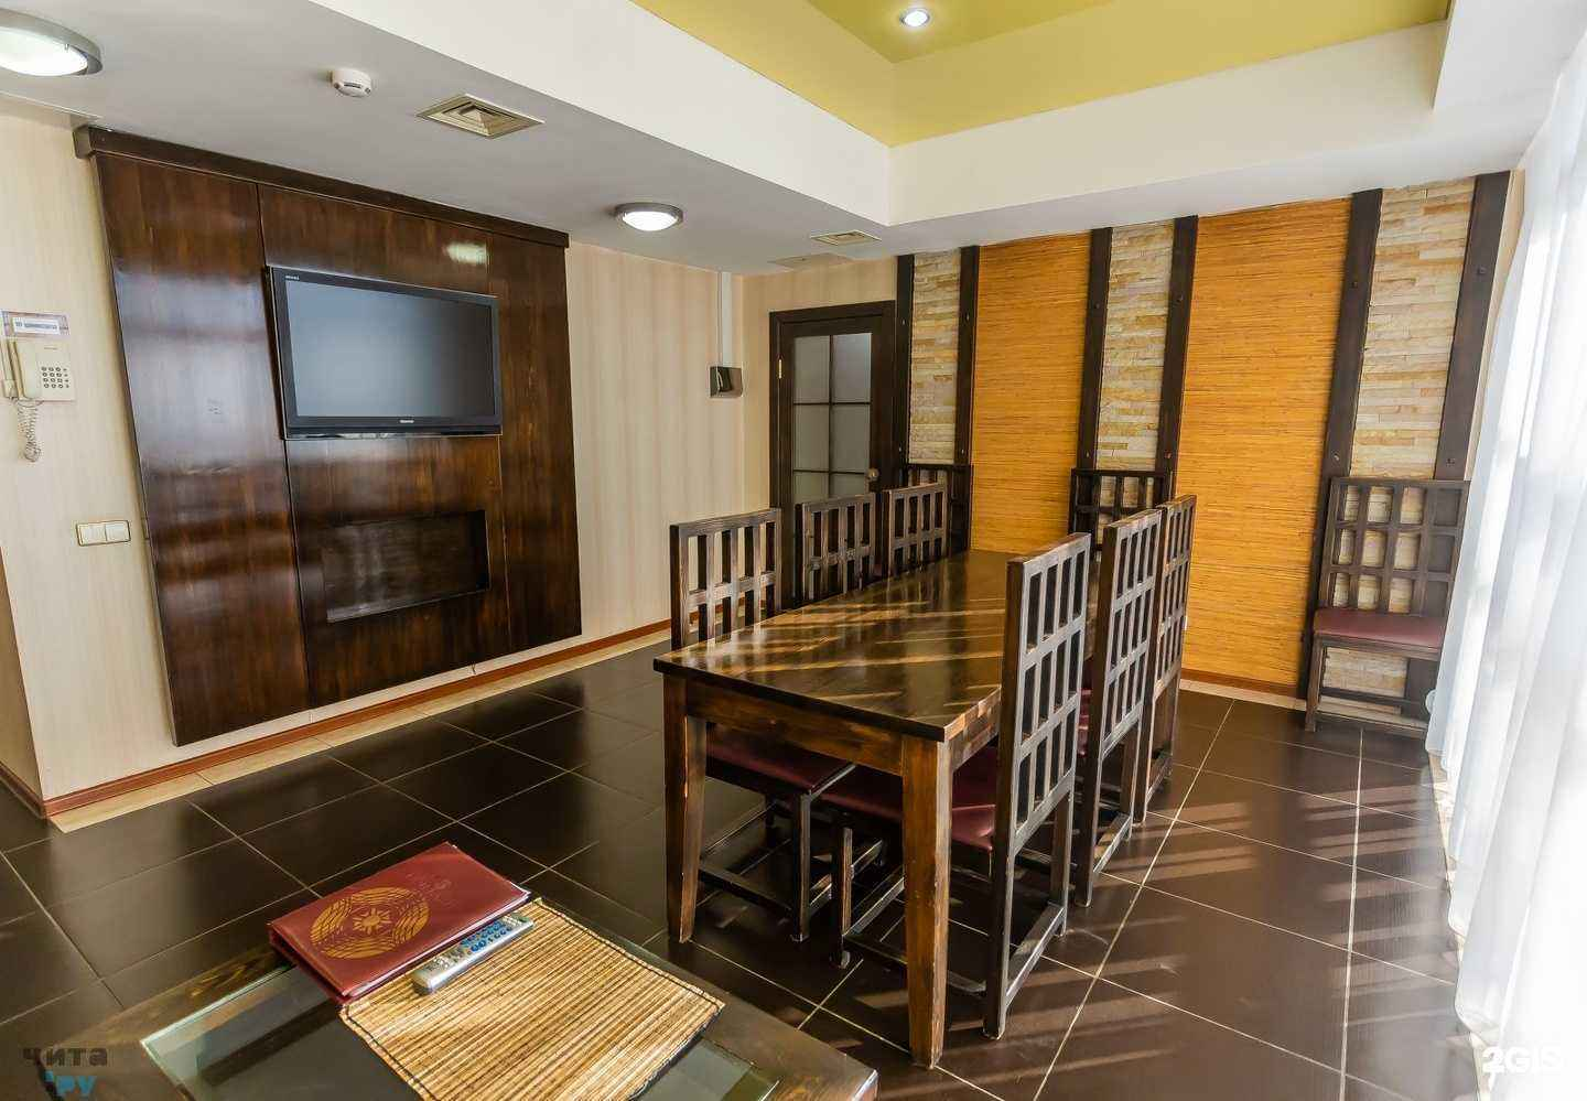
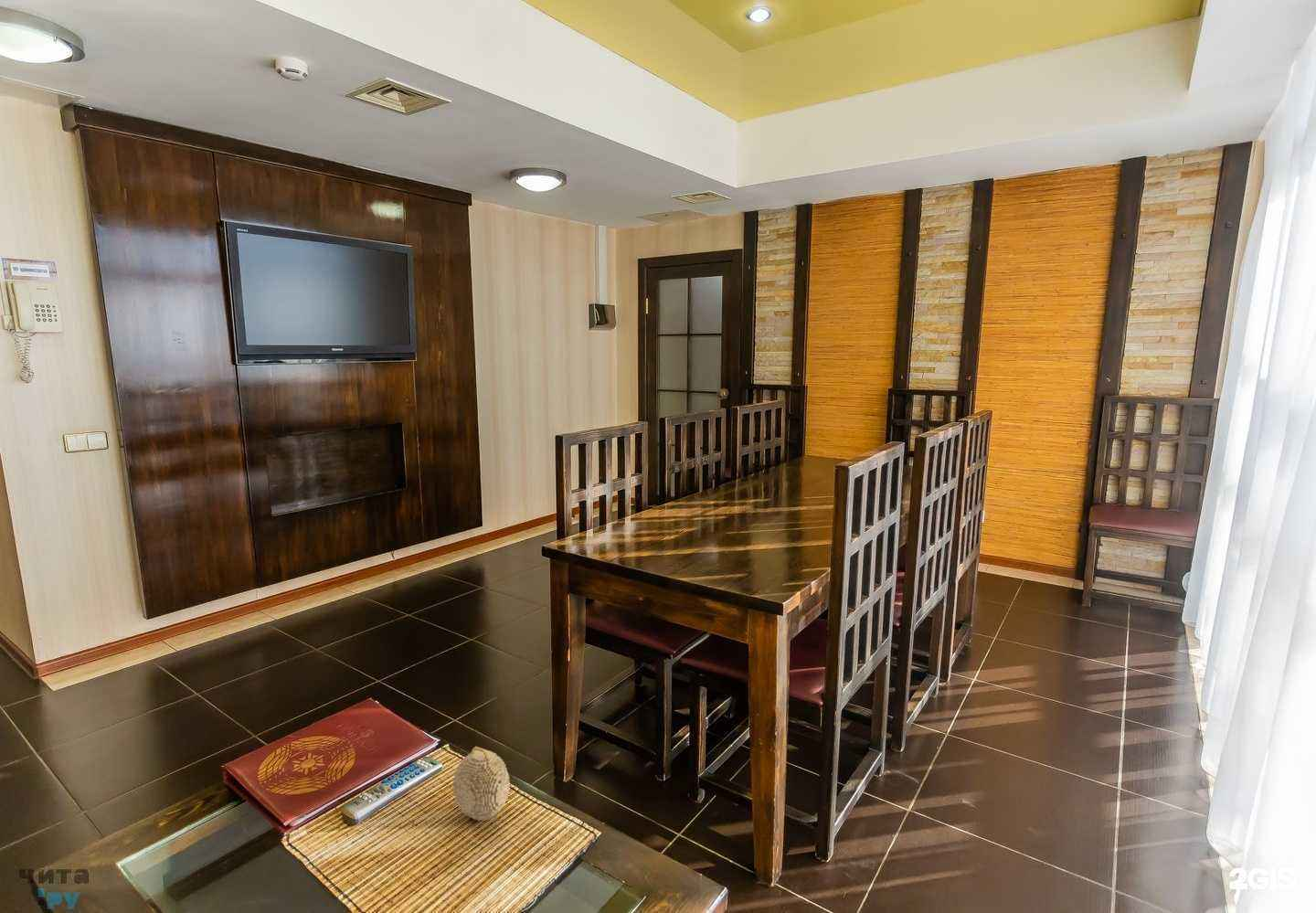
+ decorative ball [452,746,511,822]
